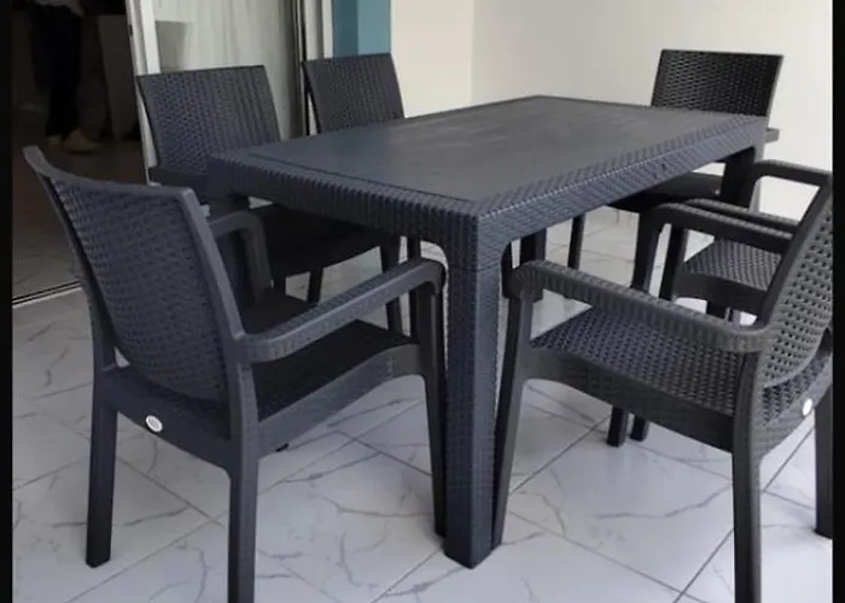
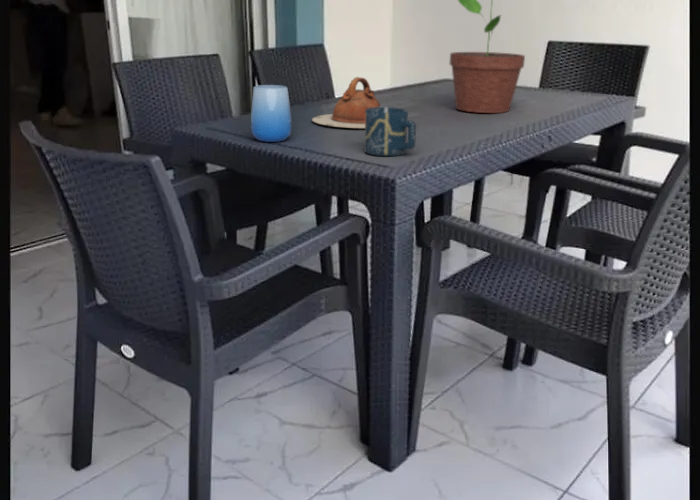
+ cup [250,84,292,143]
+ cup [364,106,417,157]
+ teapot [311,76,382,129]
+ potted plant [449,0,526,114]
